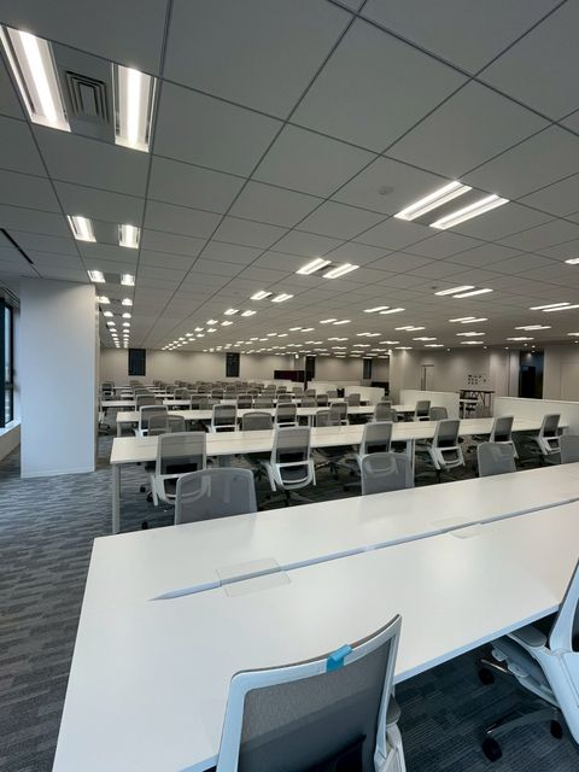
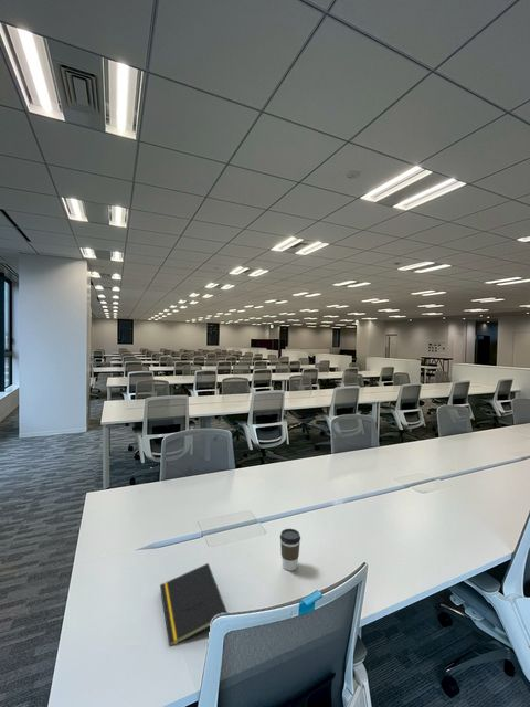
+ notepad [159,562,229,646]
+ coffee cup [279,528,301,572]
